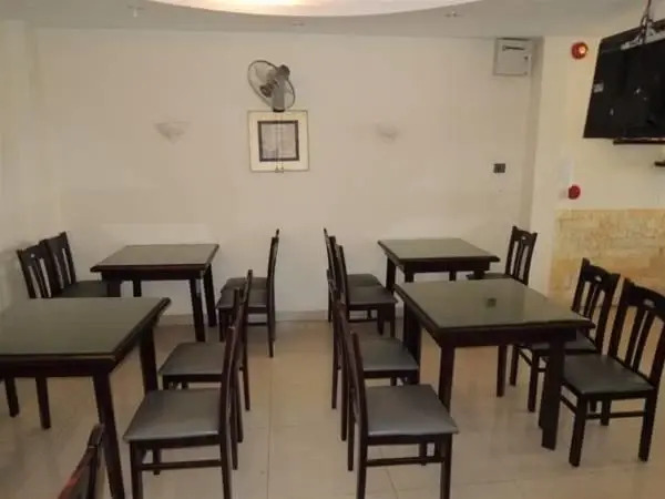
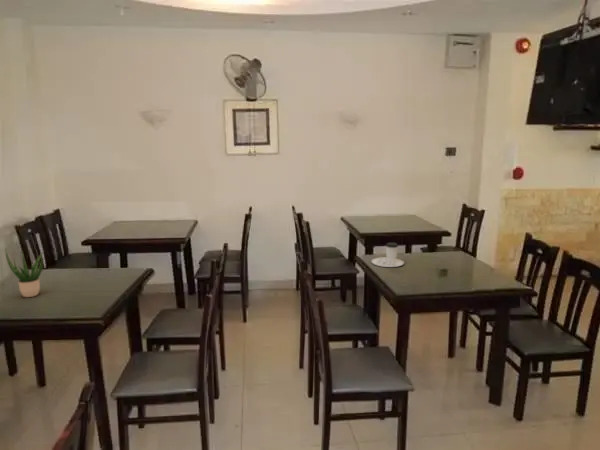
+ coffee cup [370,242,405,268]
+ potted plant [5,249,45,298]
